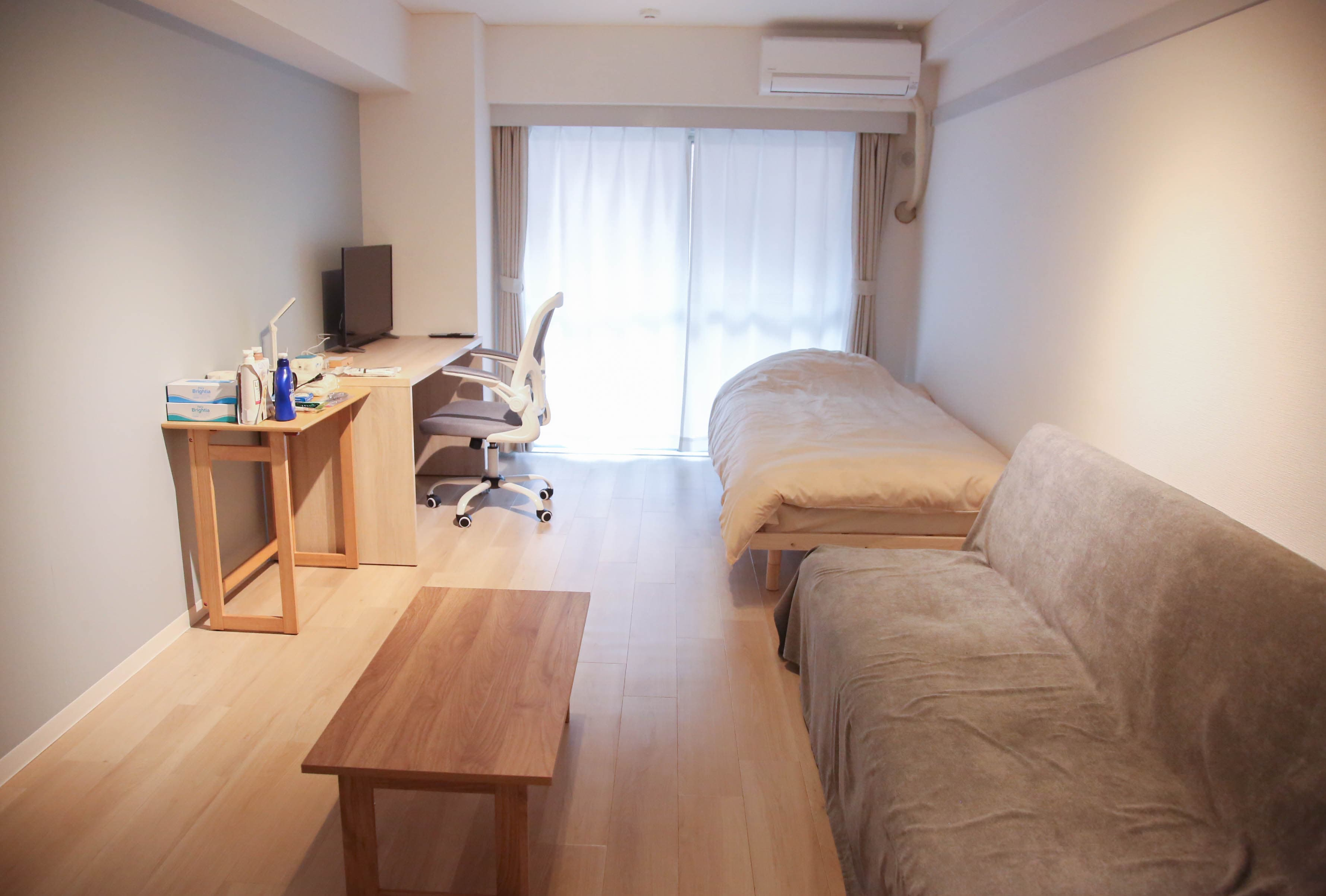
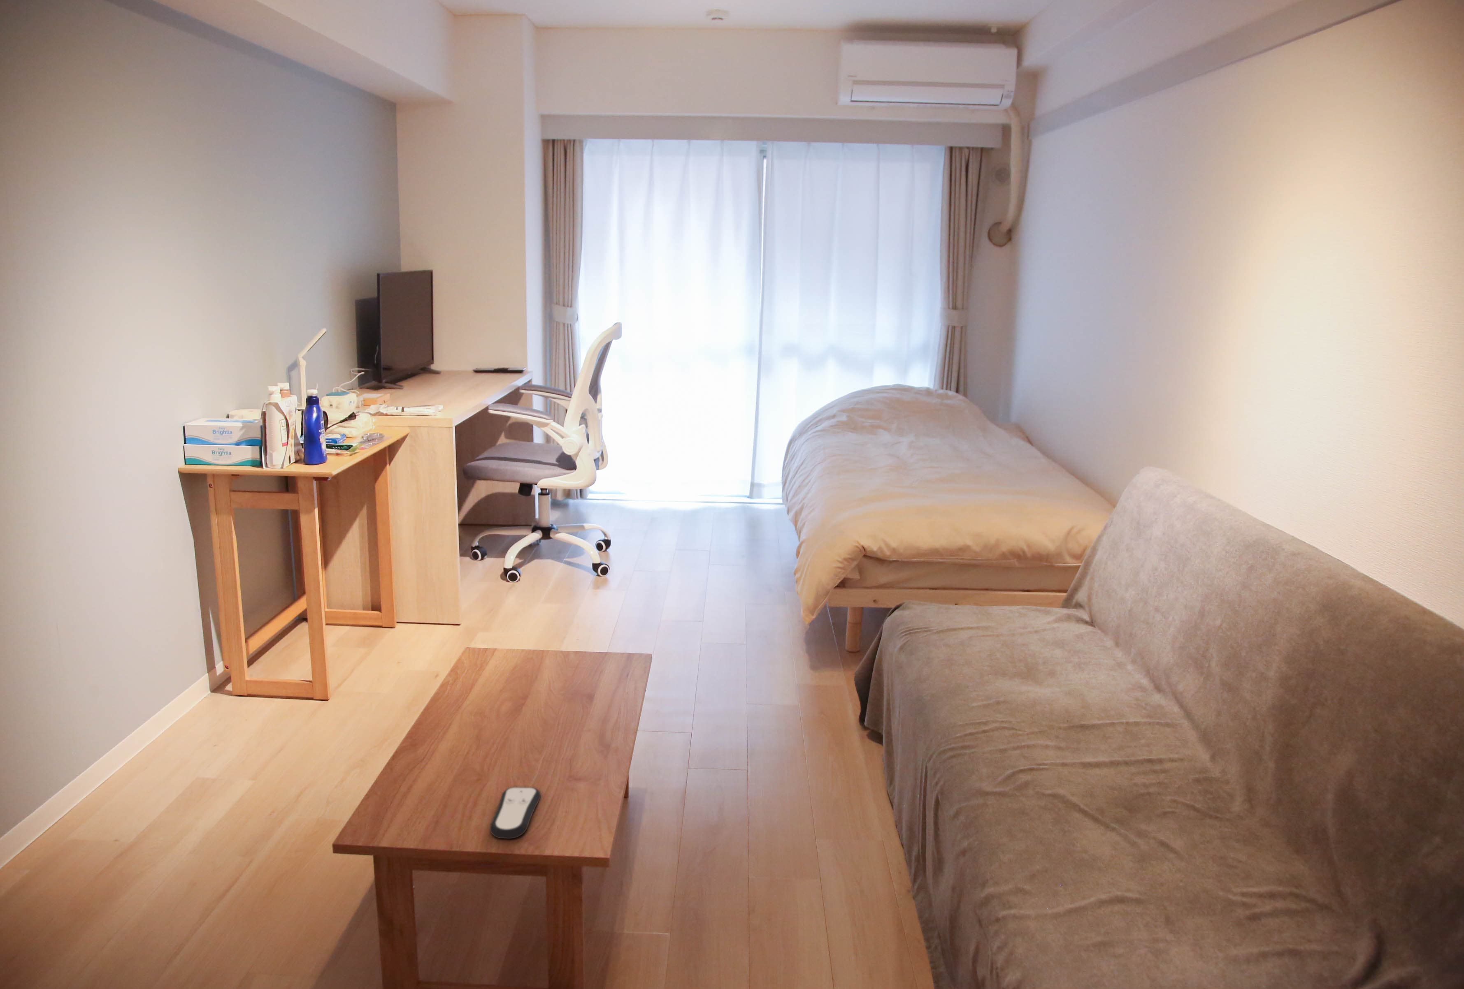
+ remote control [489,786,541,839]
